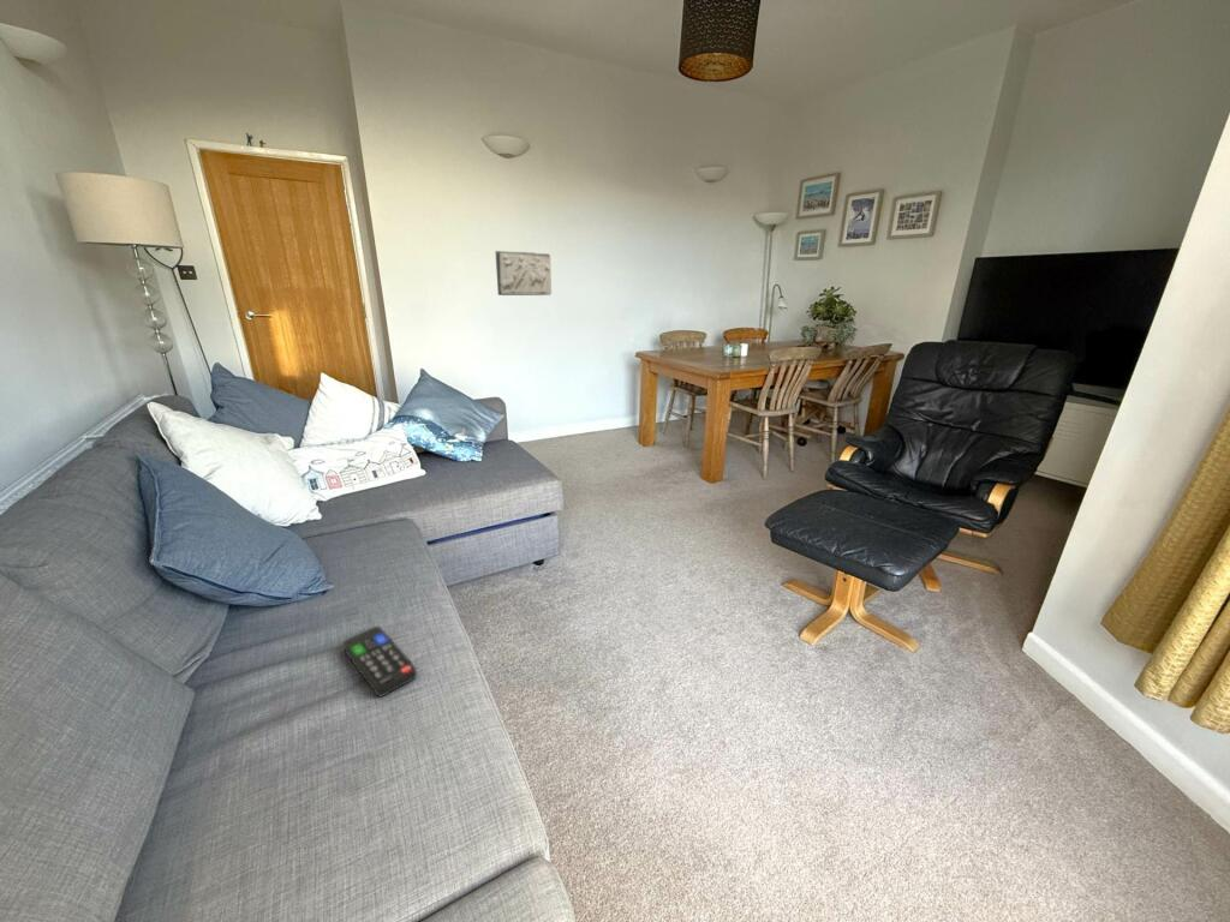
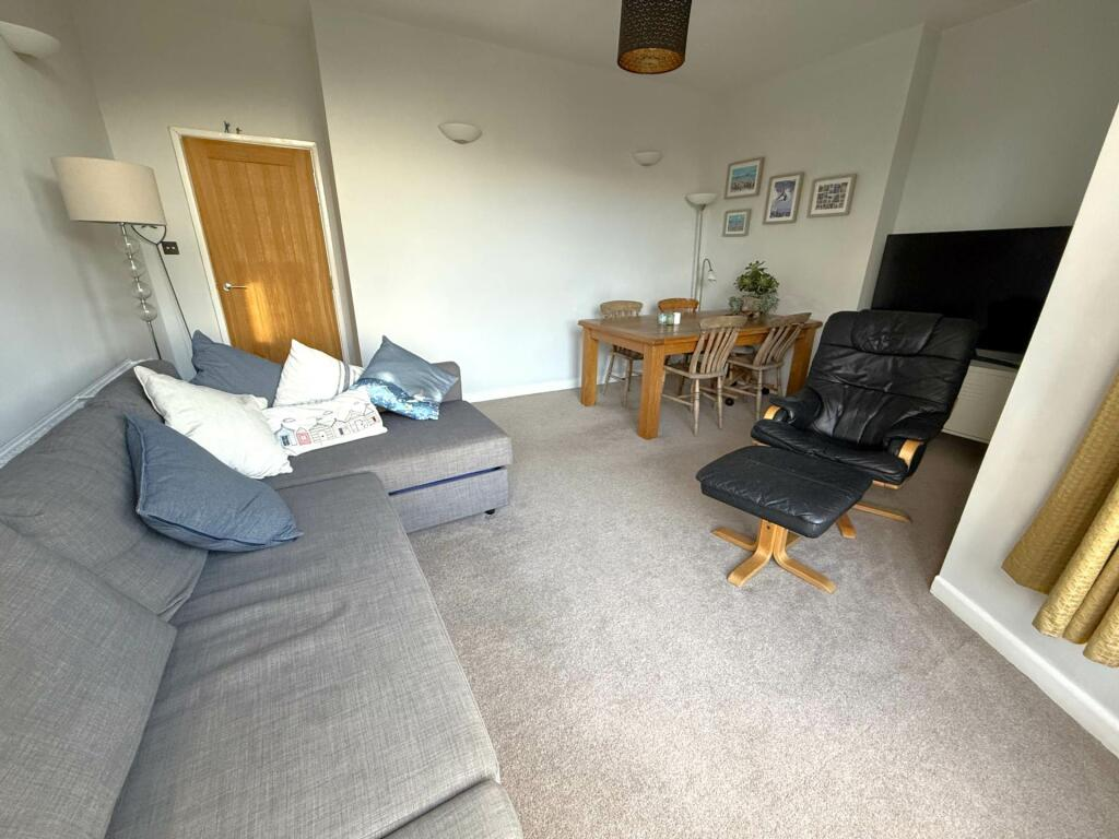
- remote control [341,625,418,698]
- stone relief [494,250,553,297]
